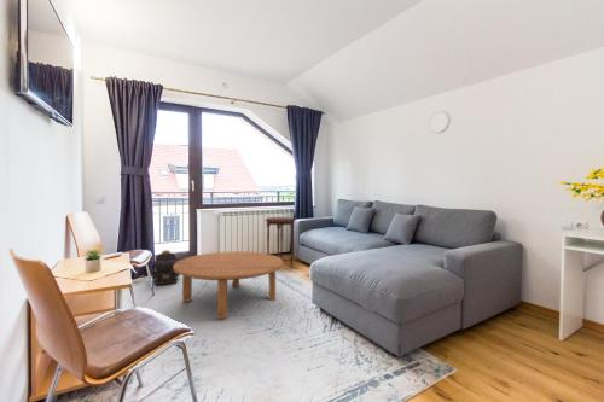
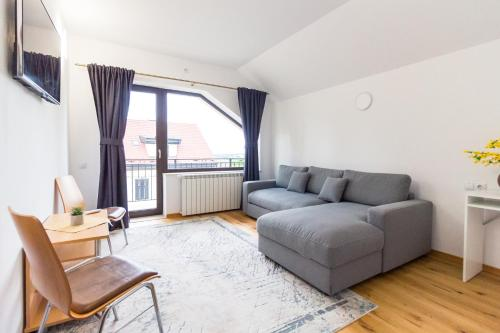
- coffee table [174,250,284,320]
- backpack [151,249,181,286]
- side table [263,216,296,272]
